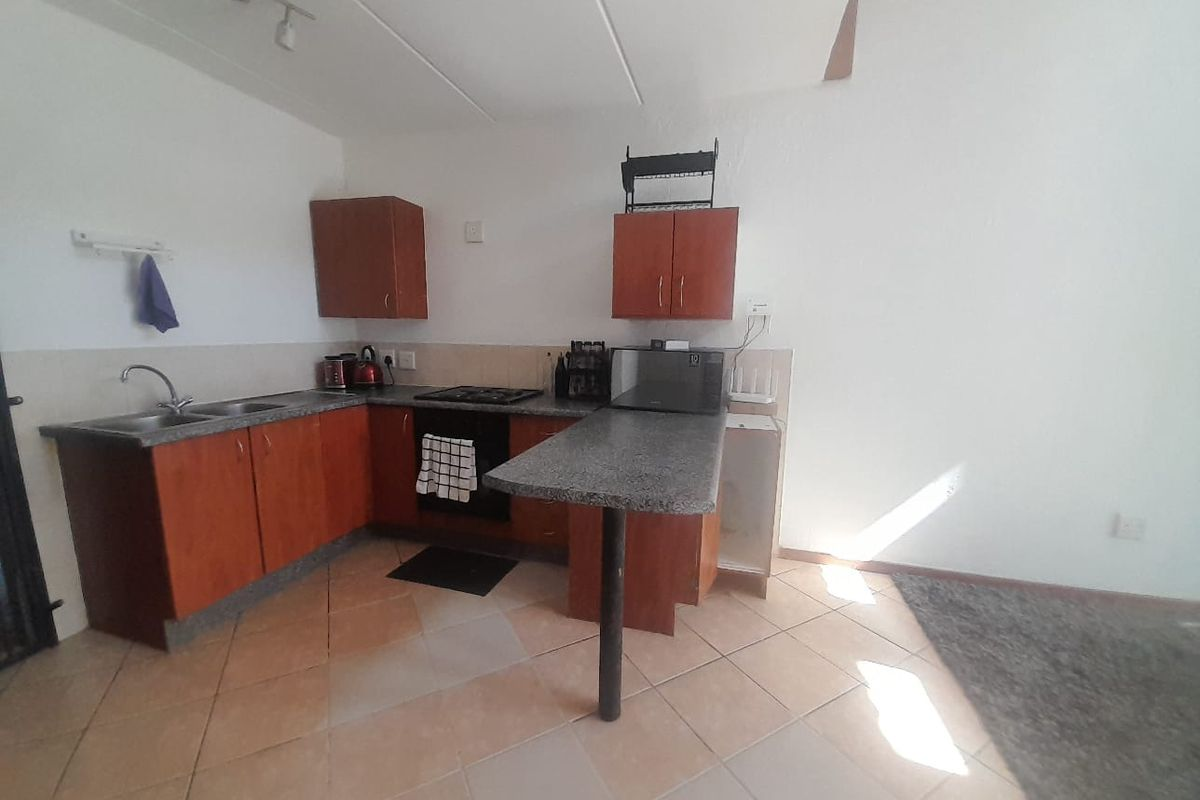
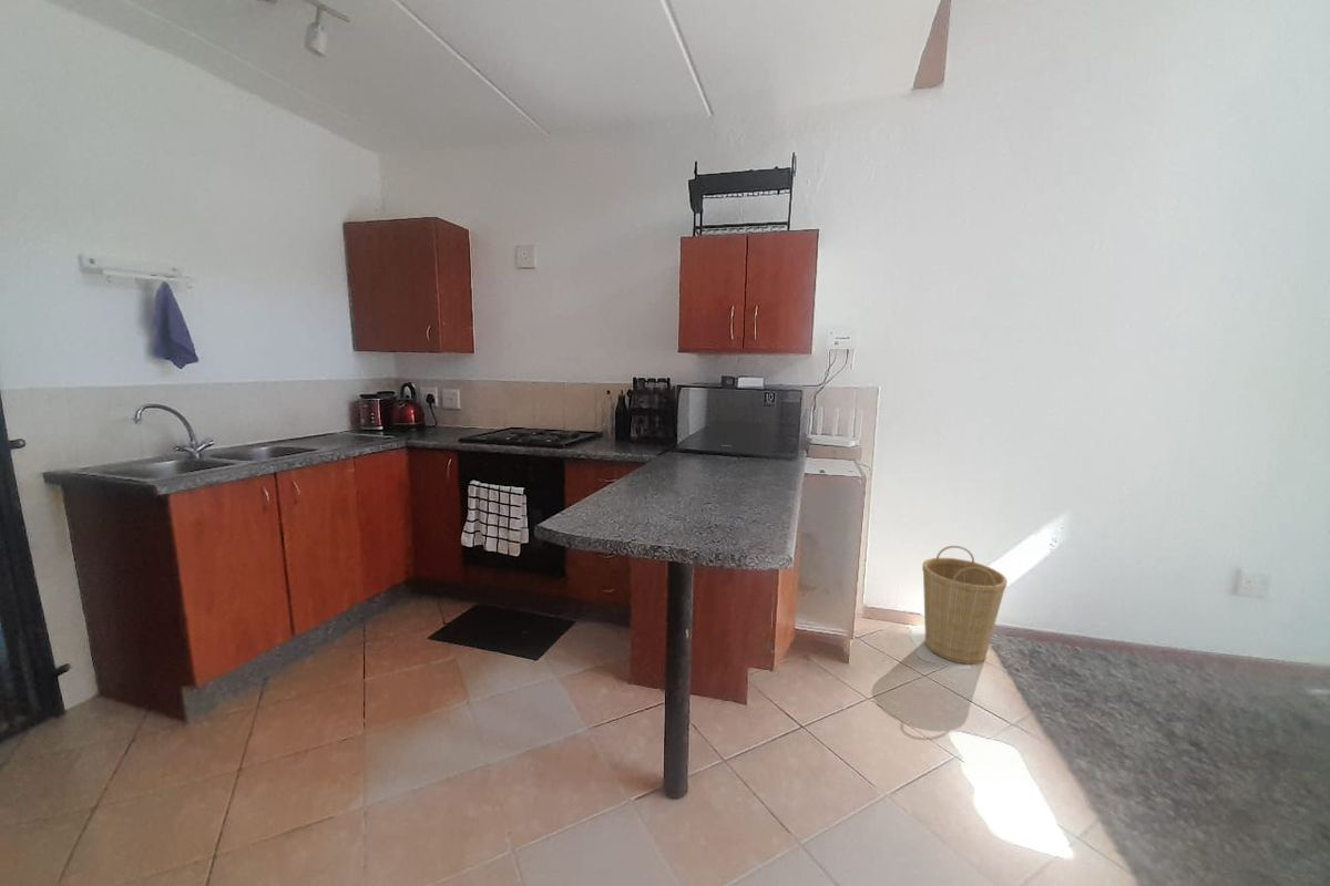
+ basket [921,545,1009,666]
